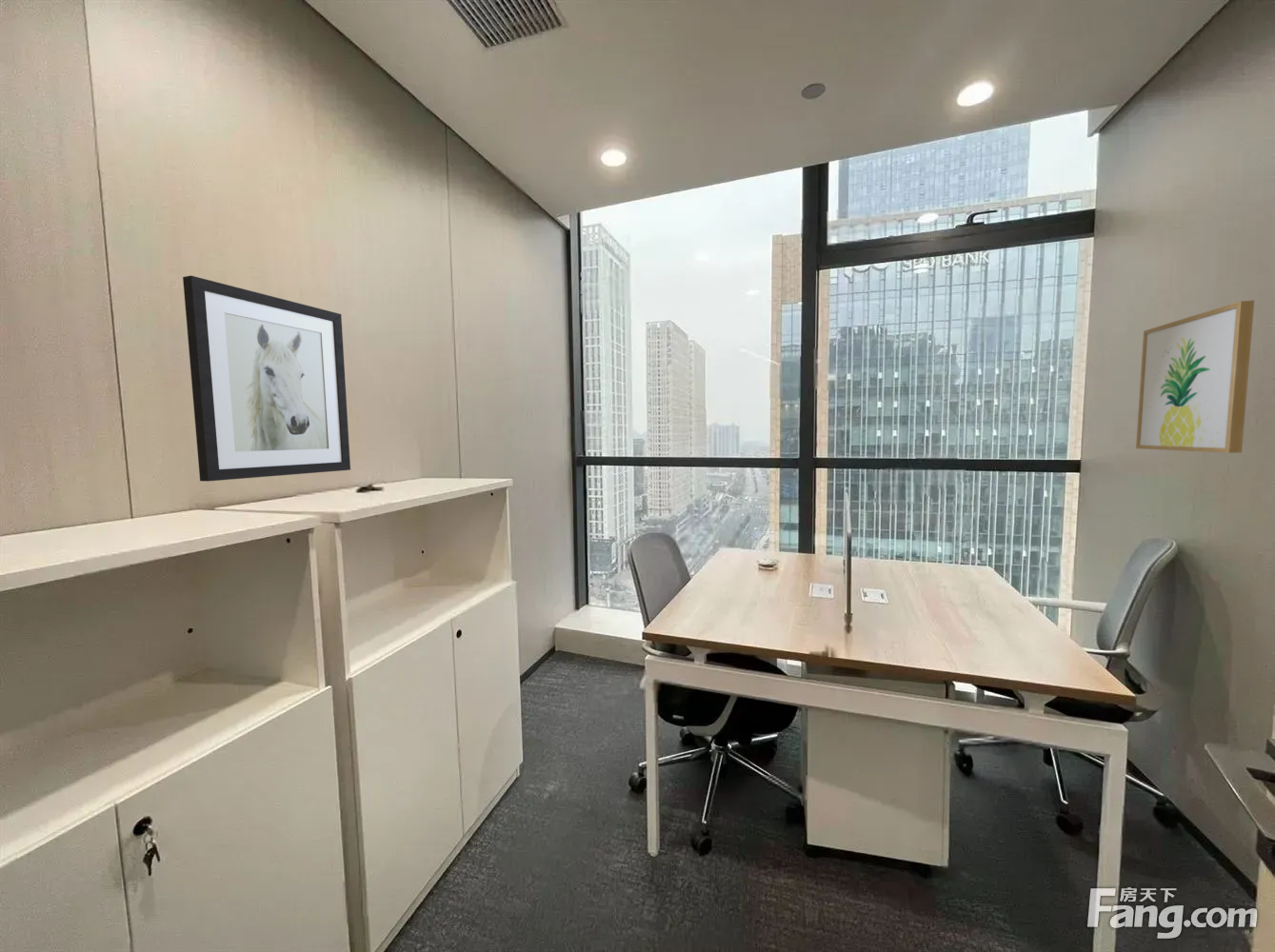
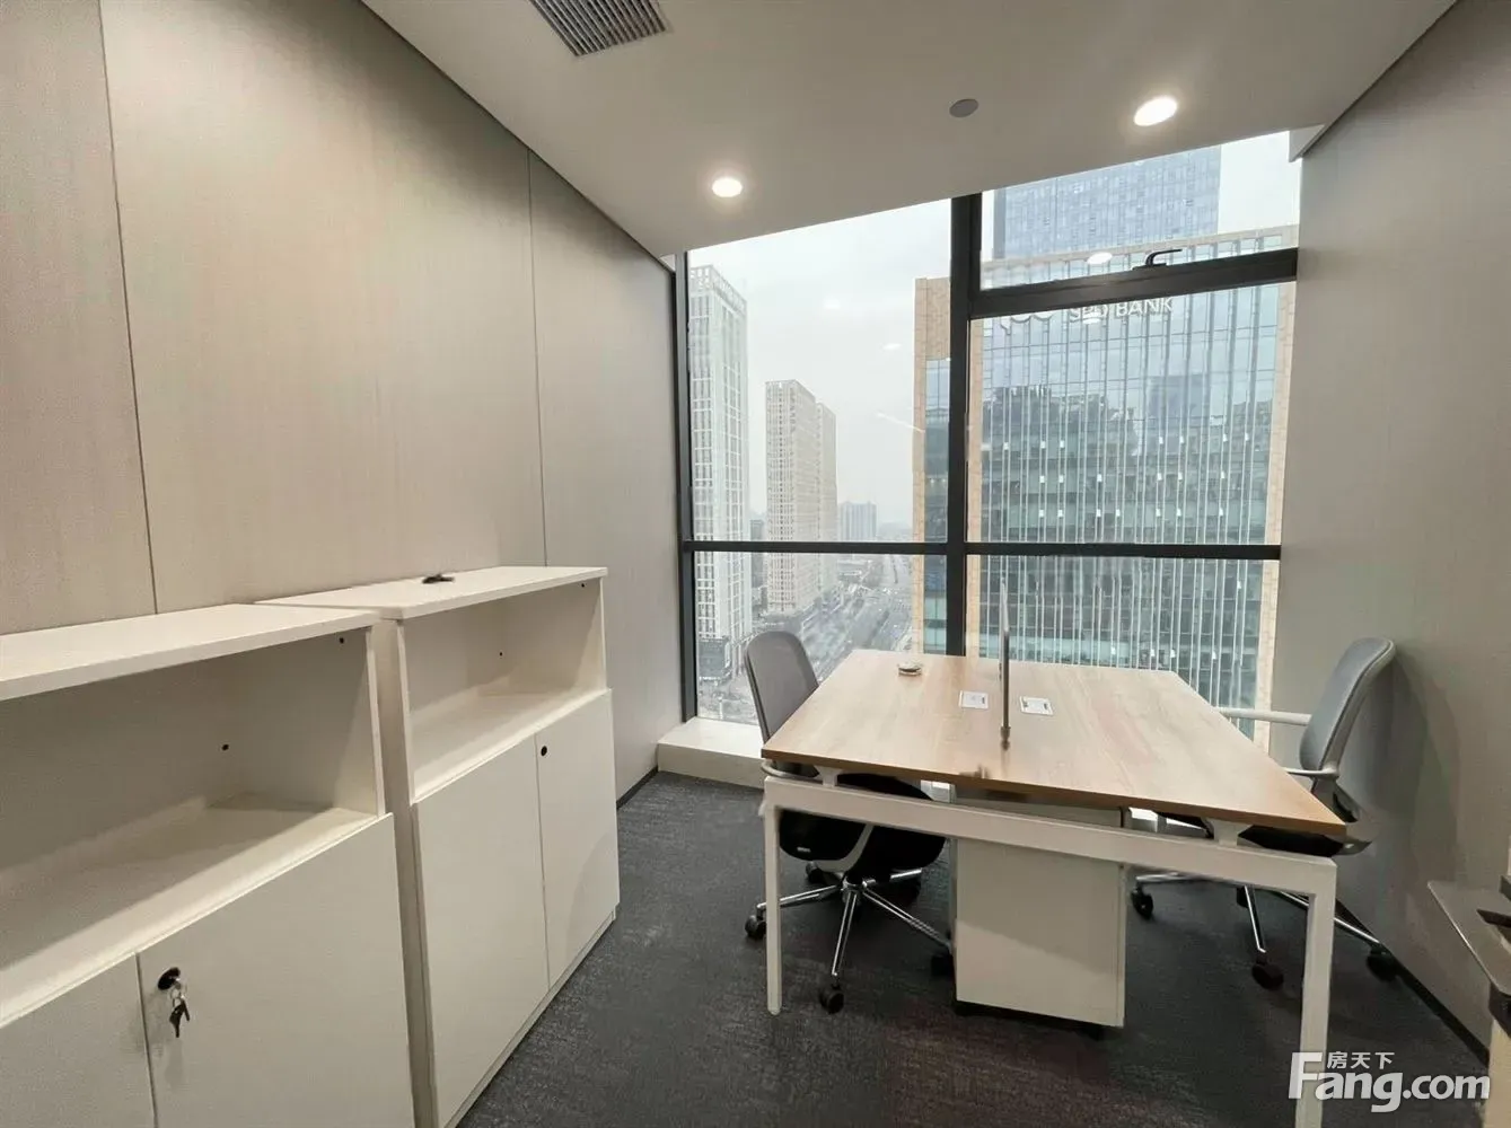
- wall art [182,274,351,482]
- wall art [1135,299,1255,454]
